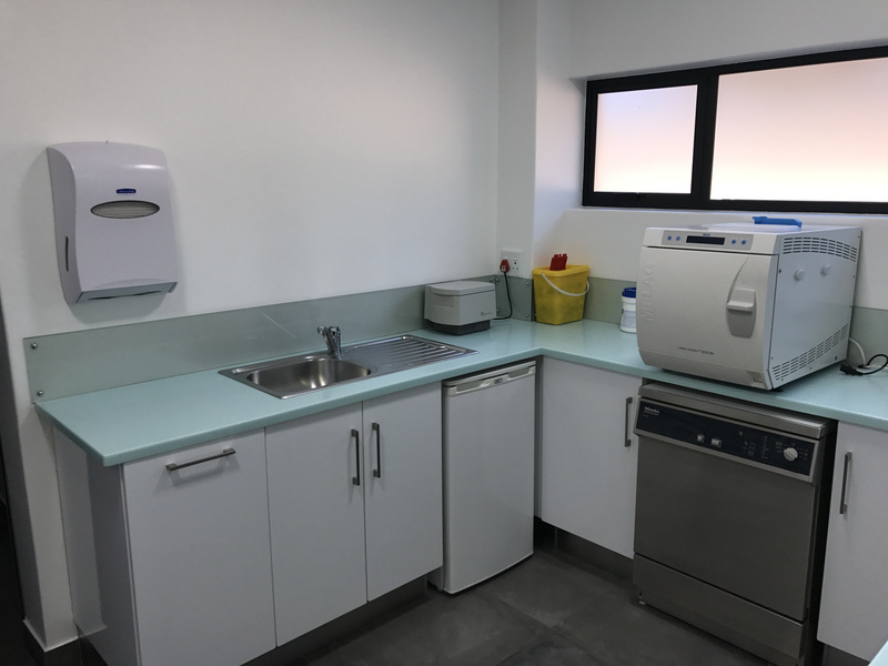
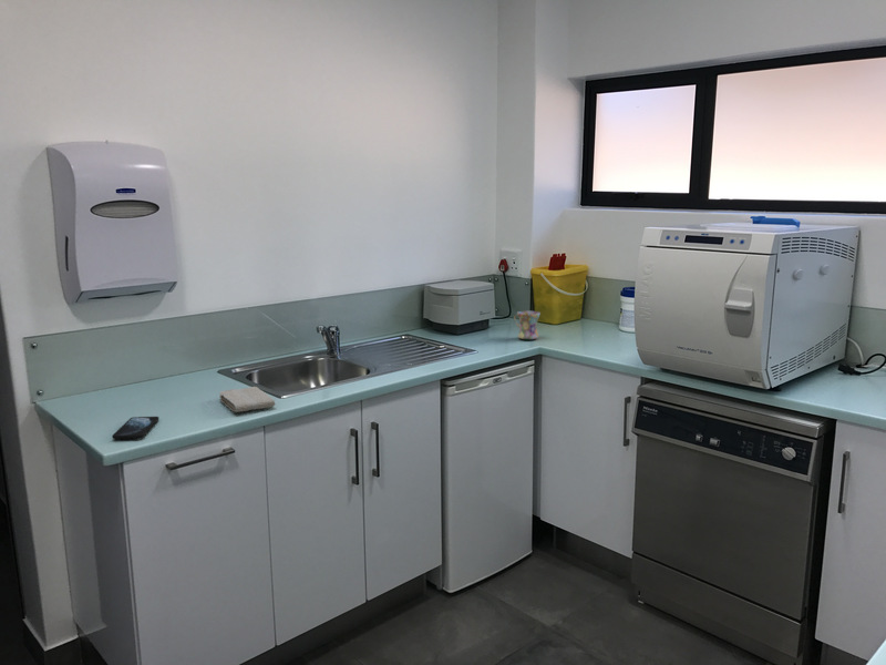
+ mug [513,310,542,340]
+ washcloth [218,386,277,413]
+ smartphone [111,416,159,440]
